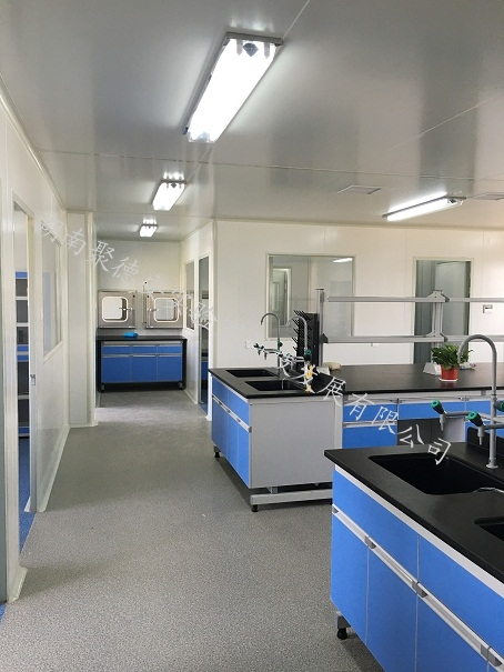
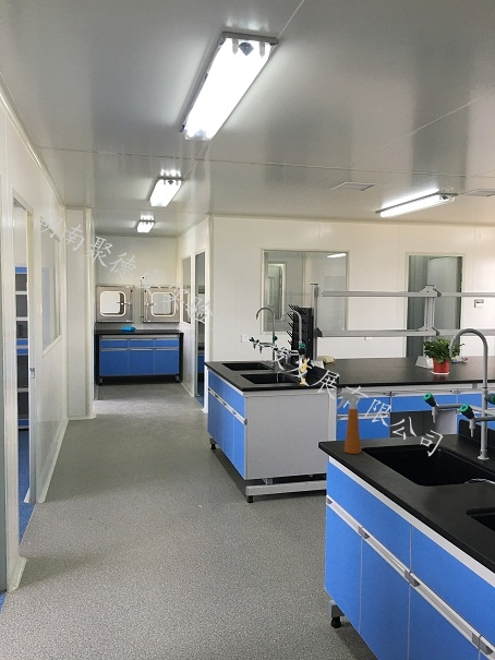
+ spray bottle [336,391,362,455]
